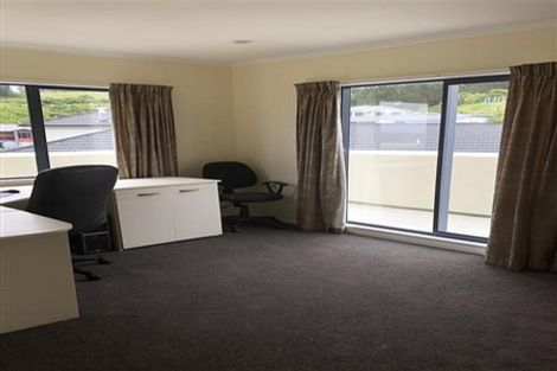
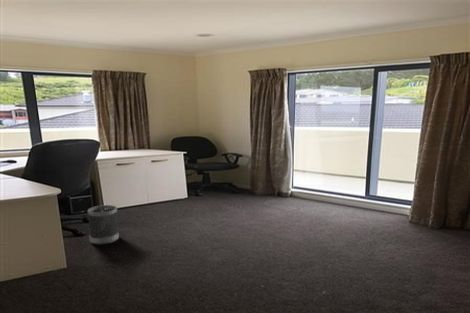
+ wastebasket [87,204,120,246]
